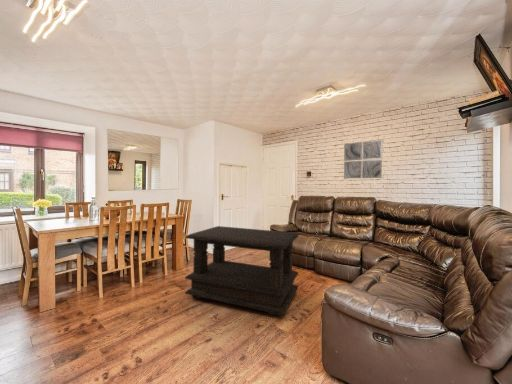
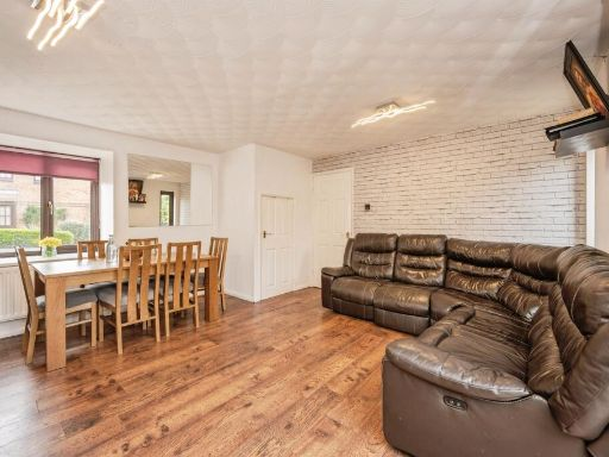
- wall art [343,139,383,179]
- coffee table [184,225,300,317]
